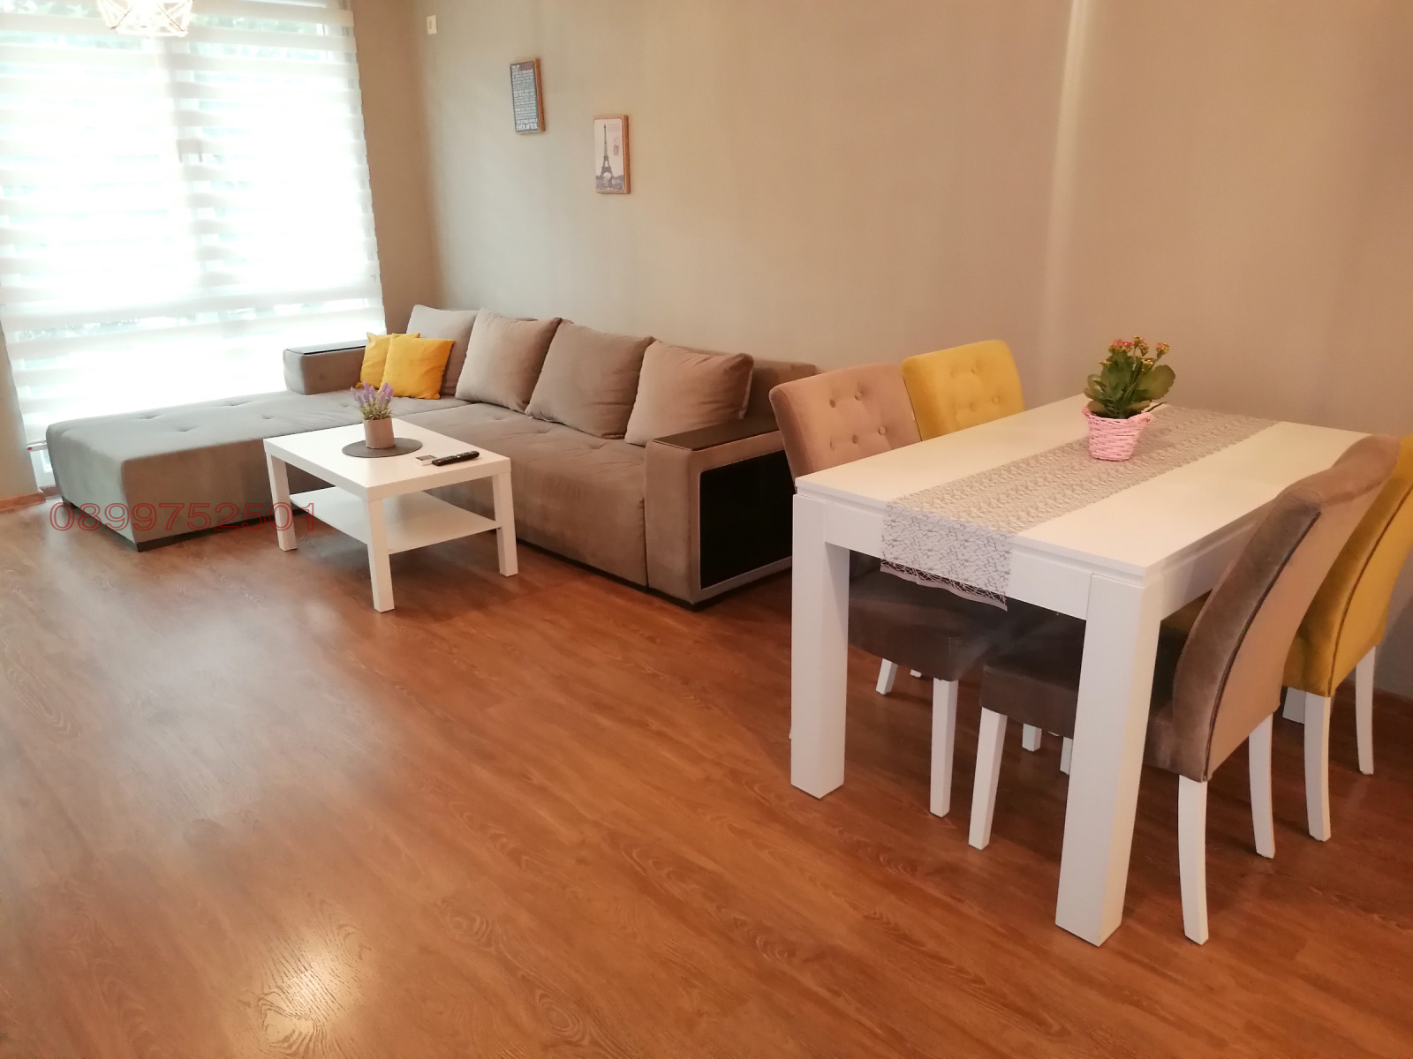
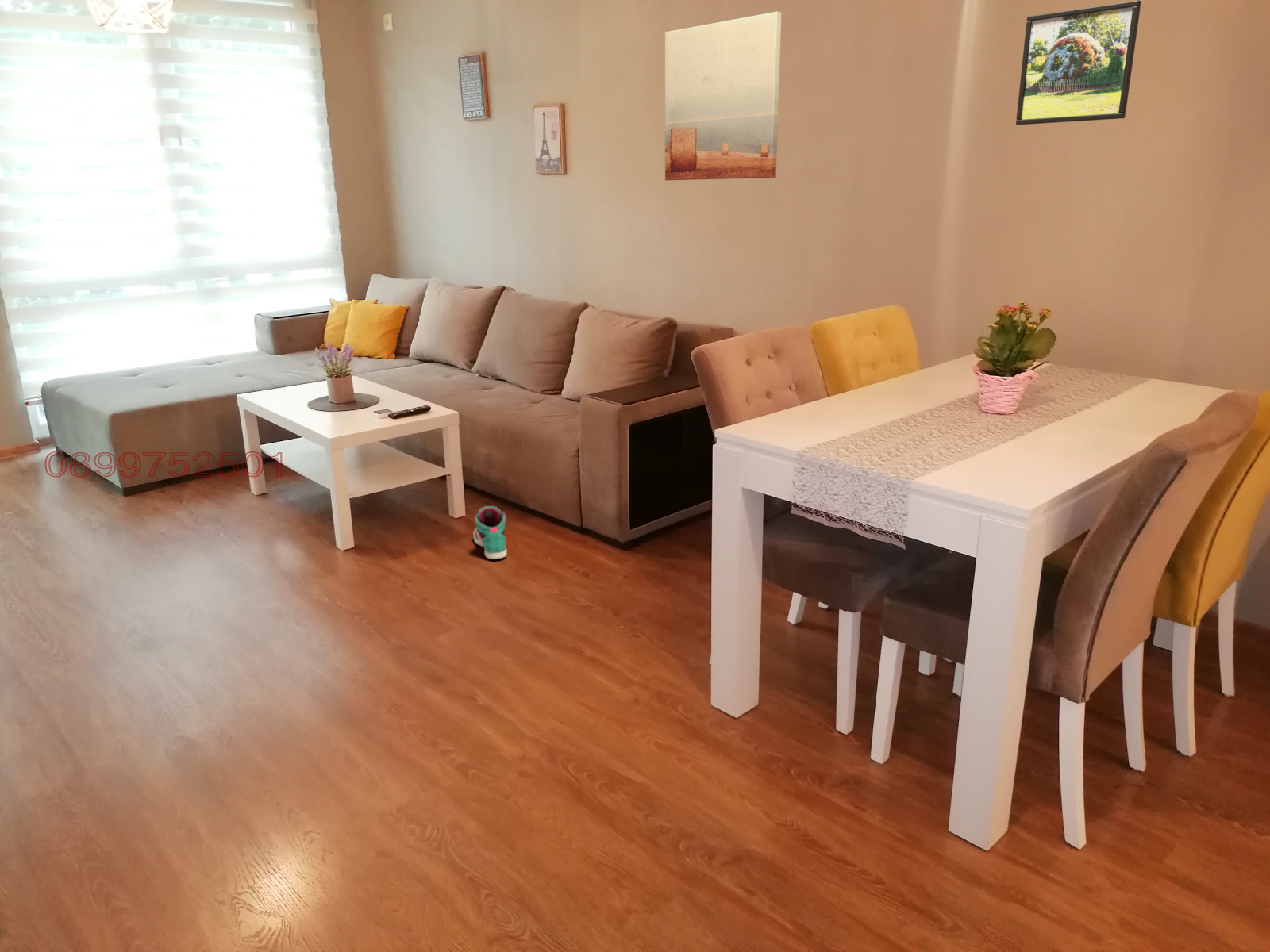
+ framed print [1015,0,1142,125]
+ wall art [664,11,783,181]
+ sneaker [473,505,507,560]
